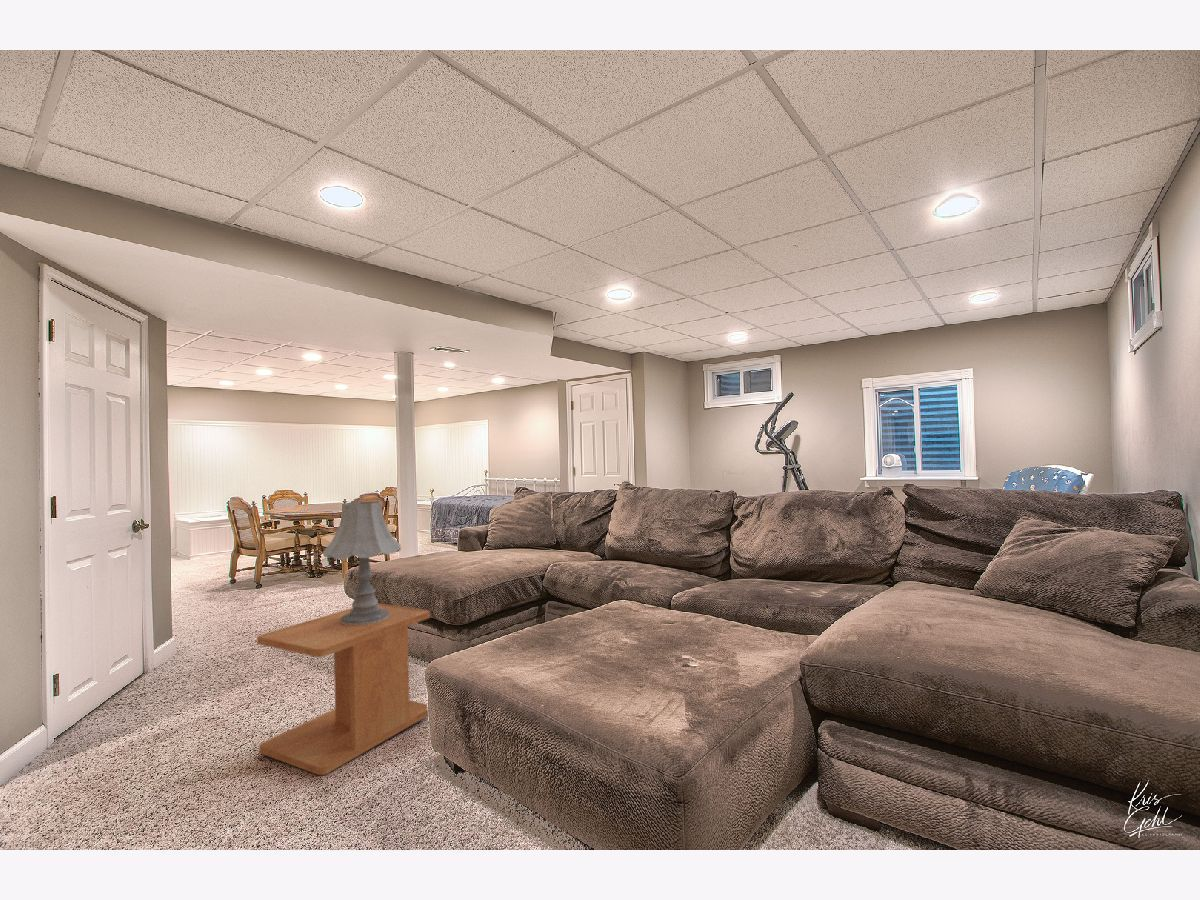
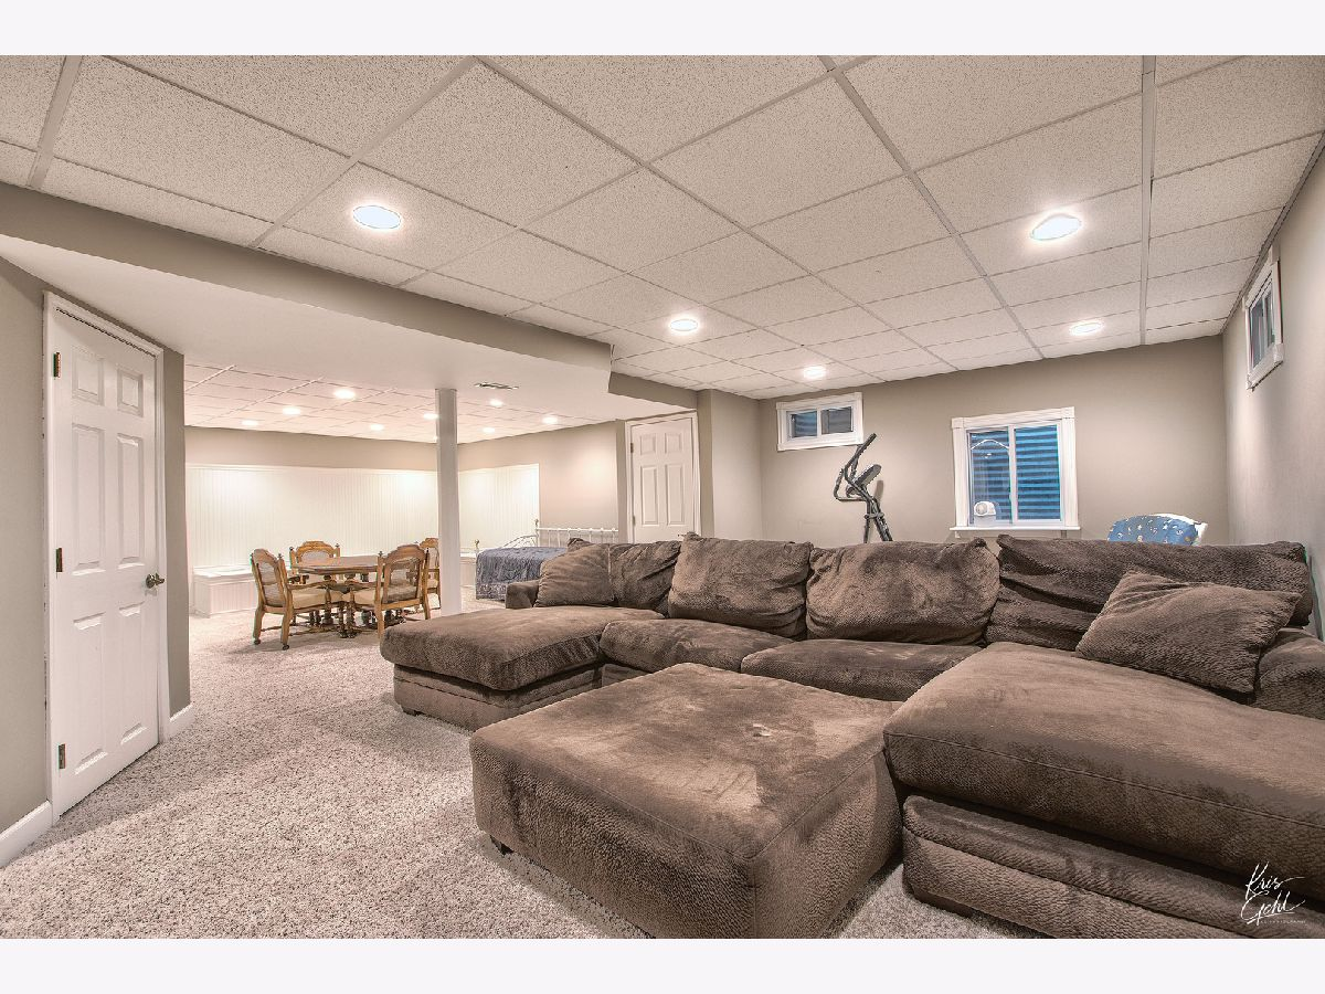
- side table [256,602,431,776]
- table lamp [322,500,402,625]
